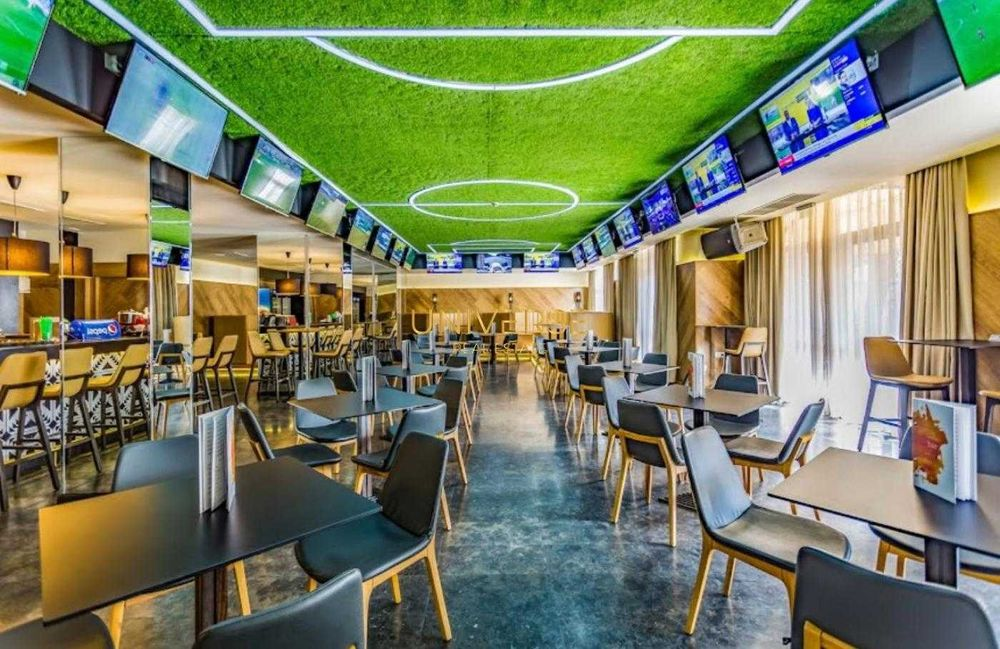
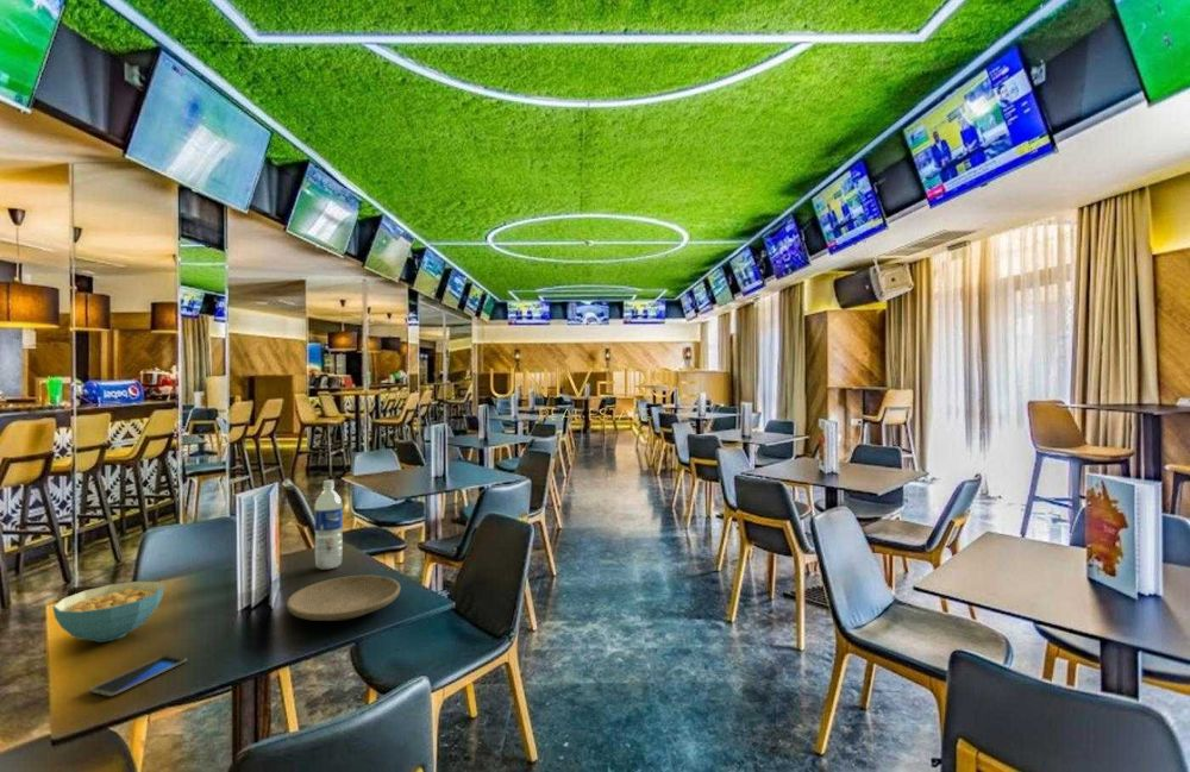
+ smartphone [89,653,188,697]
+ cereal bowl [51,580,165,644]
+ water bottle [313,479,344,571]
+ plate [286,575,401,622]
